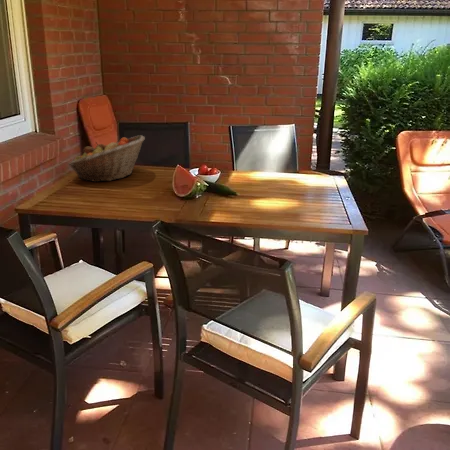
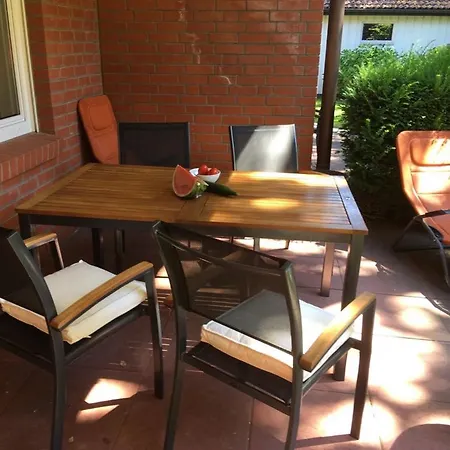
- fruit basket [67,134,146,183]
